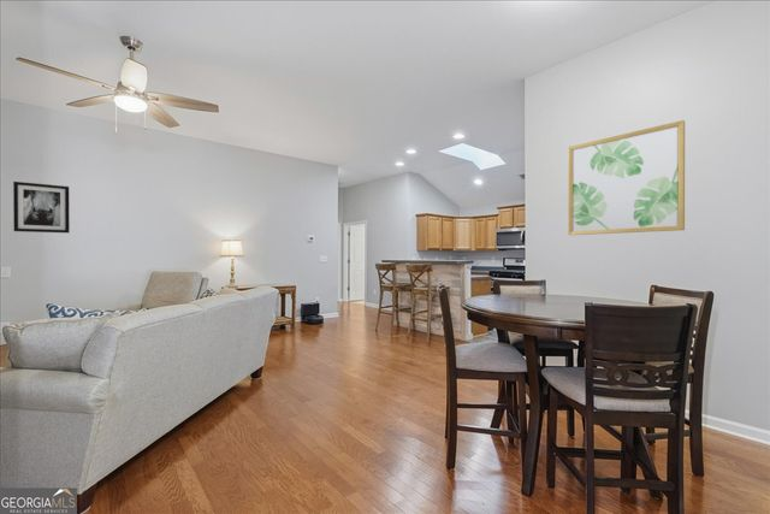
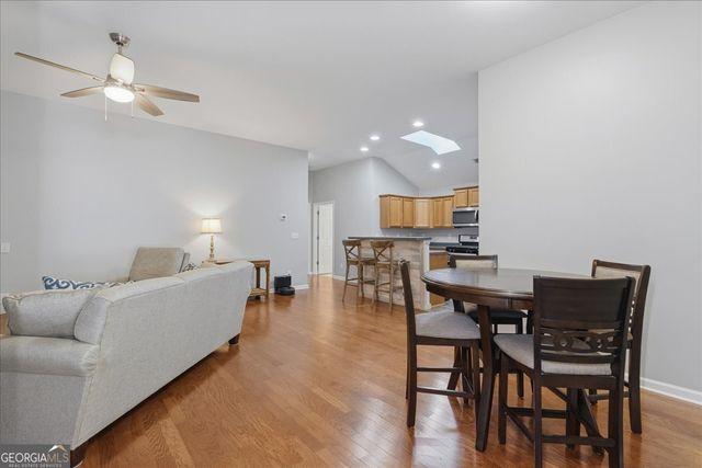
- wall art [12,181,71,235]
- wall art [568,119,686,236]
